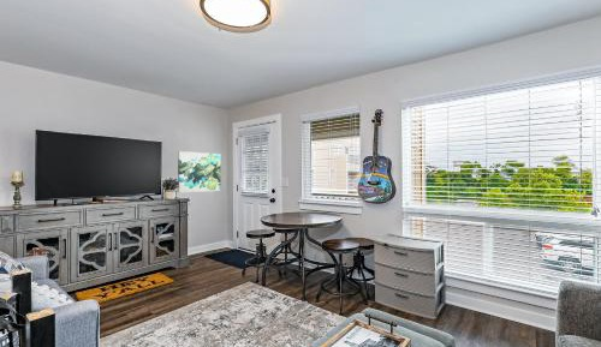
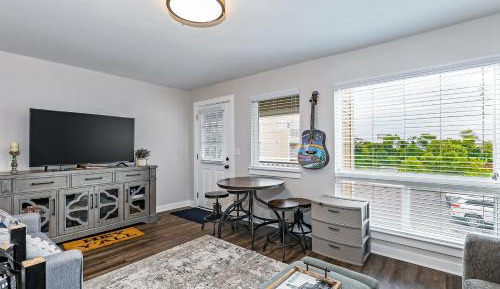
- wall art [177,150,222,193]
